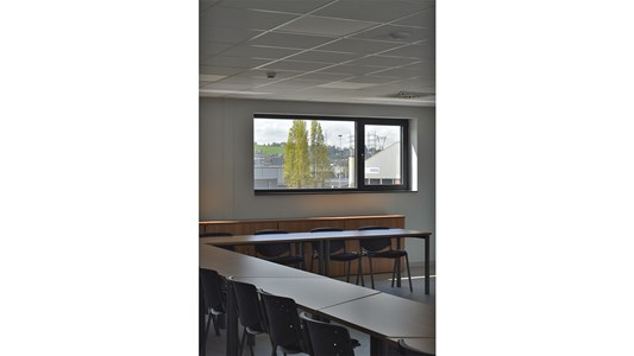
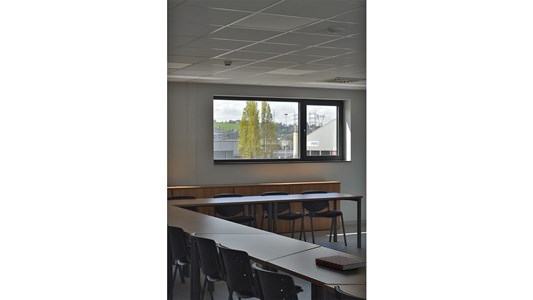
+ notebook [314,254,367,272]
